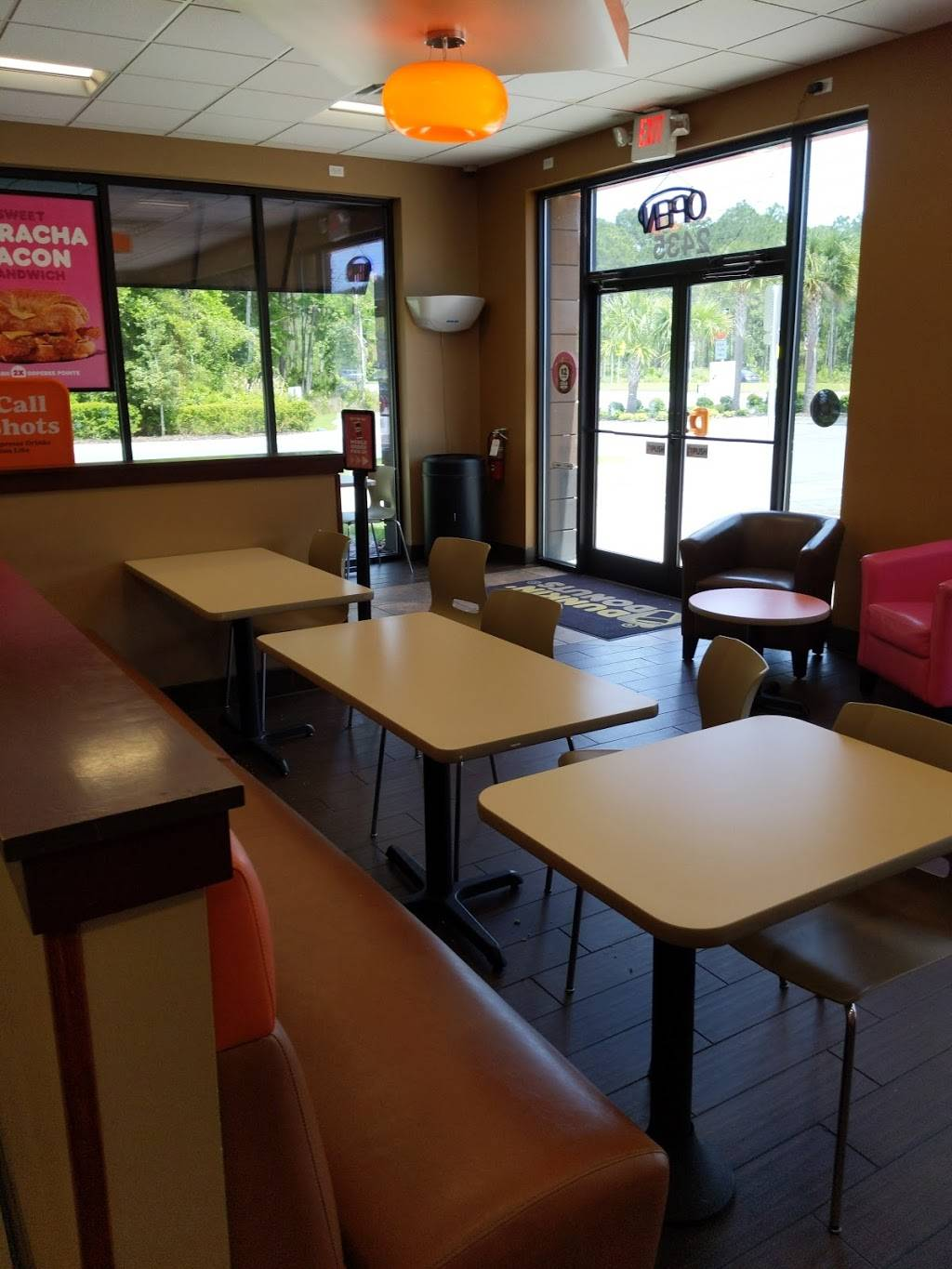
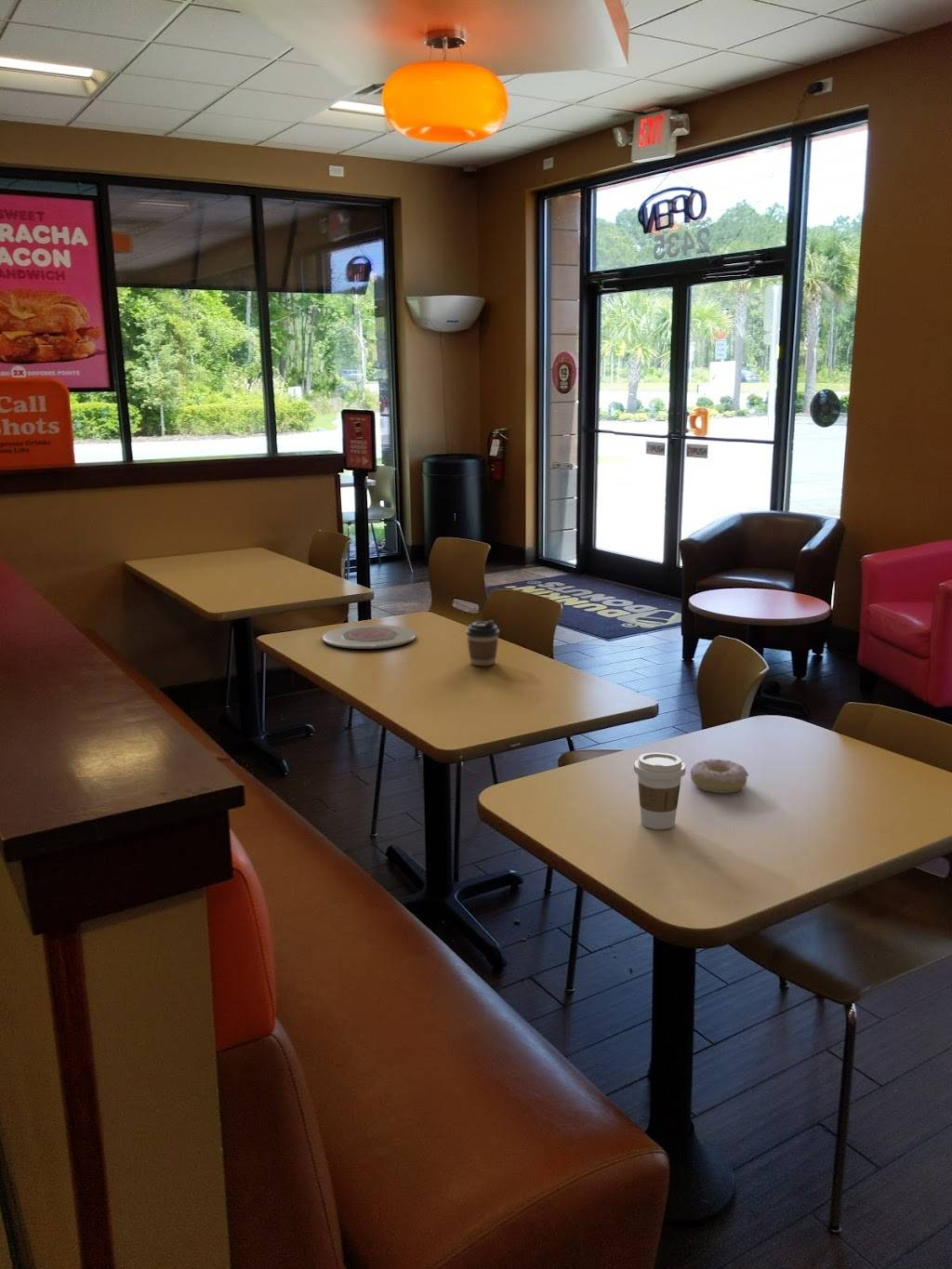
+ donut [689,758,749,794]
+ coffee cup [633,752,687,830]
+ plate [322,624,417,650]
+ coffee cup [465,619,500,667]
